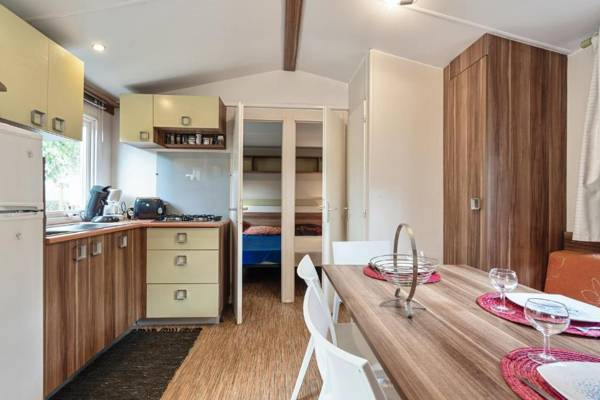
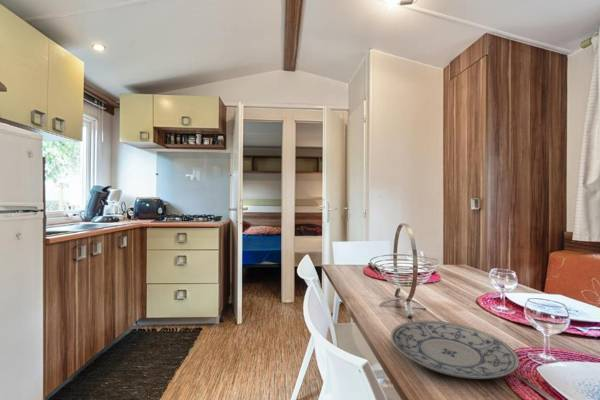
+ plate [390,320,520,380]
